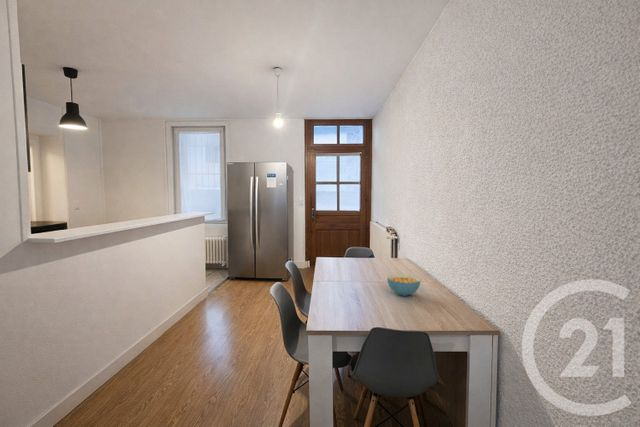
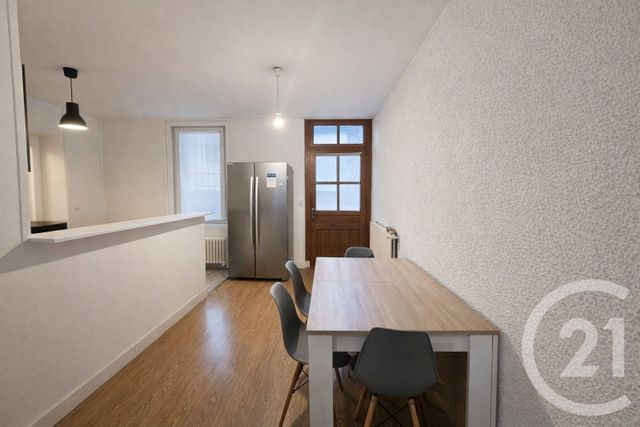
- cereal bowl [386,273,422,297]
